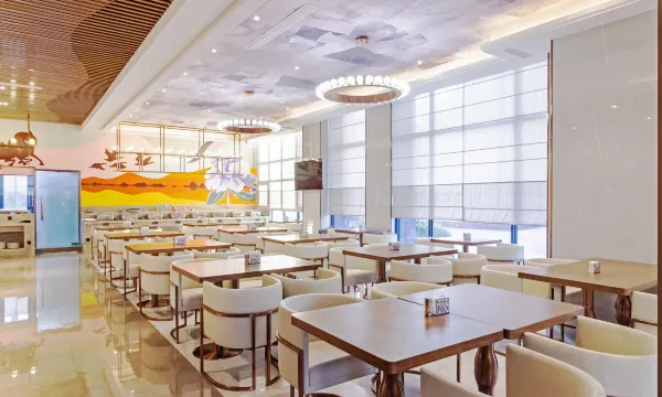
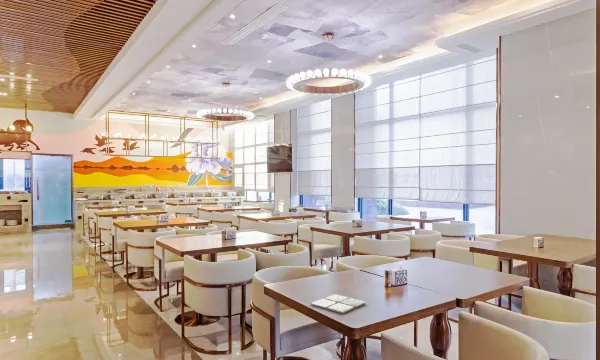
+ drink coaster [310,293,367,314]
